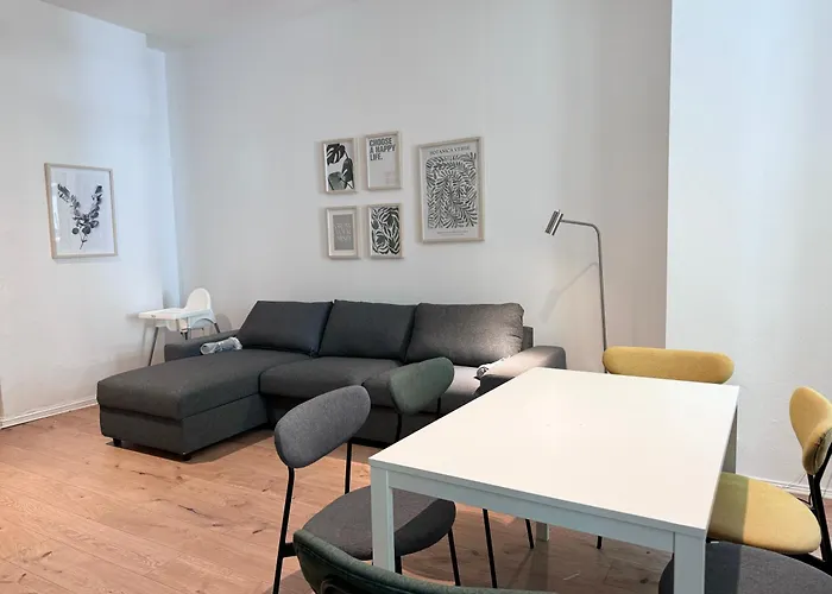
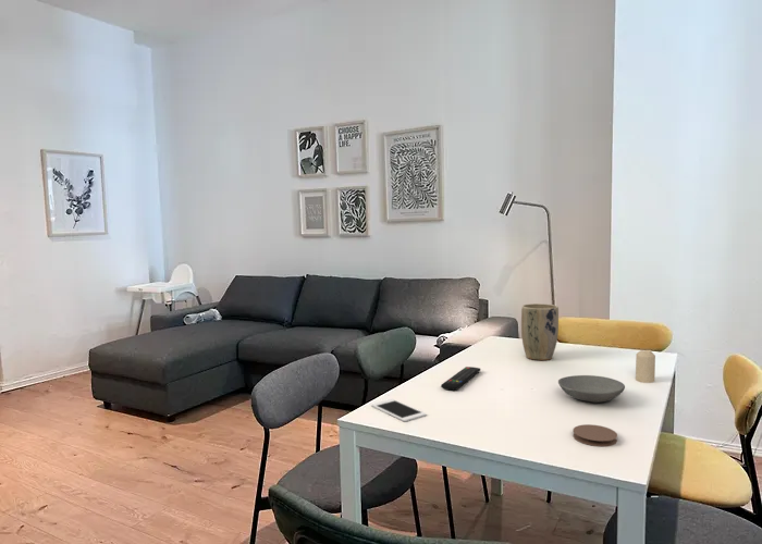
+ plant pot [520,302,560,361]
+ bowl [557,374,626,404]
+ candle [635,349,656,384]
+ coaster [572,423,618,447]
+ remote control [440,366,481,392]
+ cell phone [370,398,427,423]
